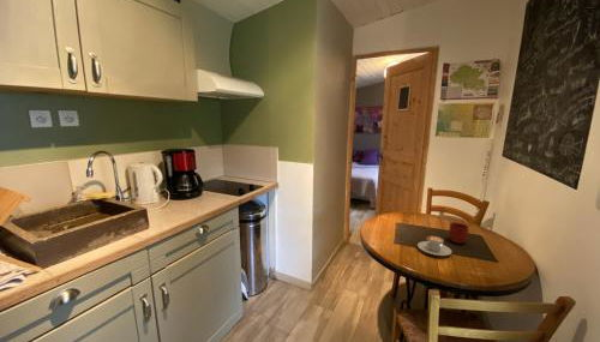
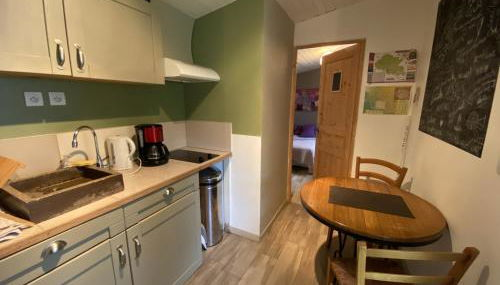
- coffee cup [416,235,452,257]
- mug [448,221,470,245]
